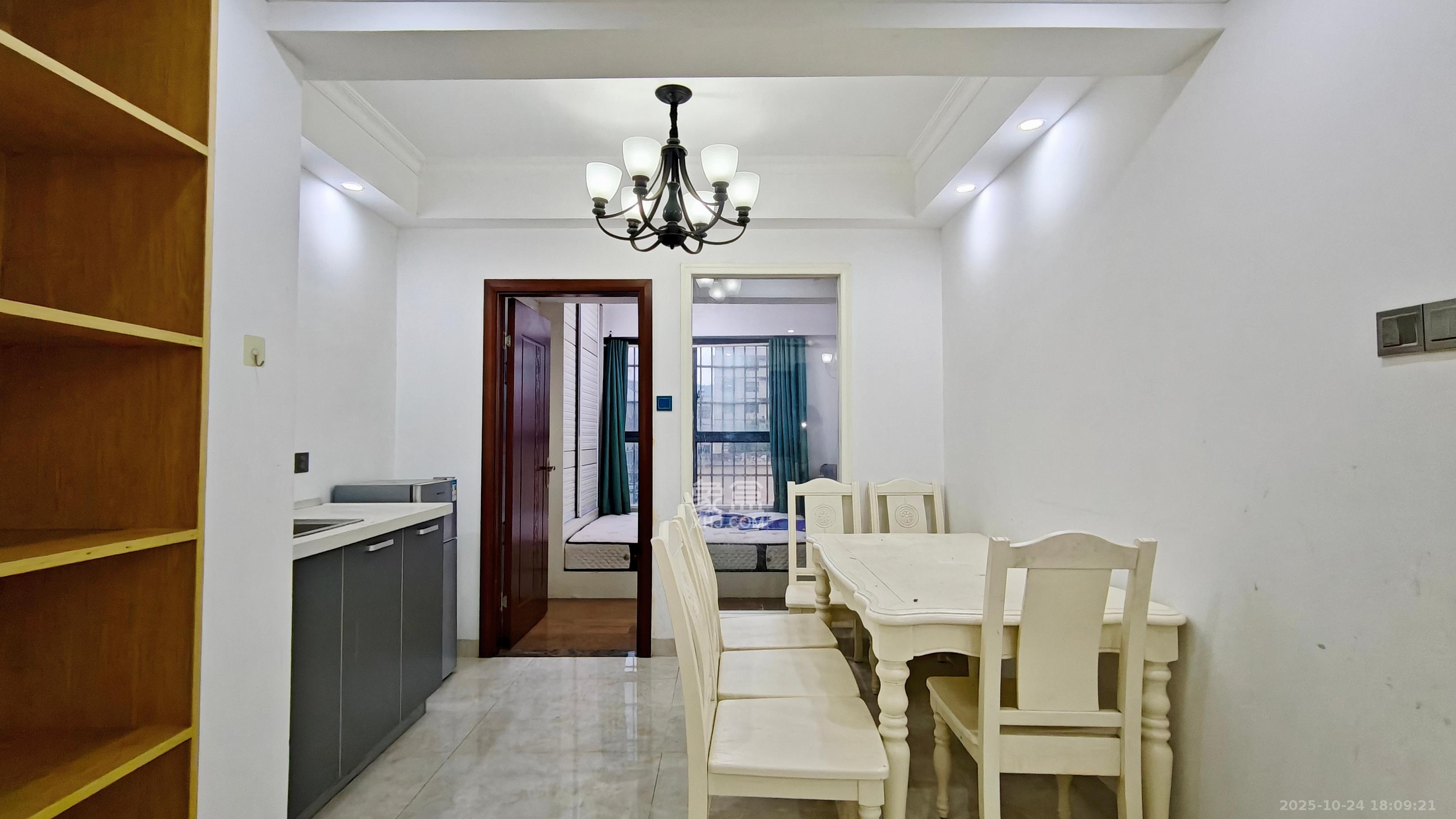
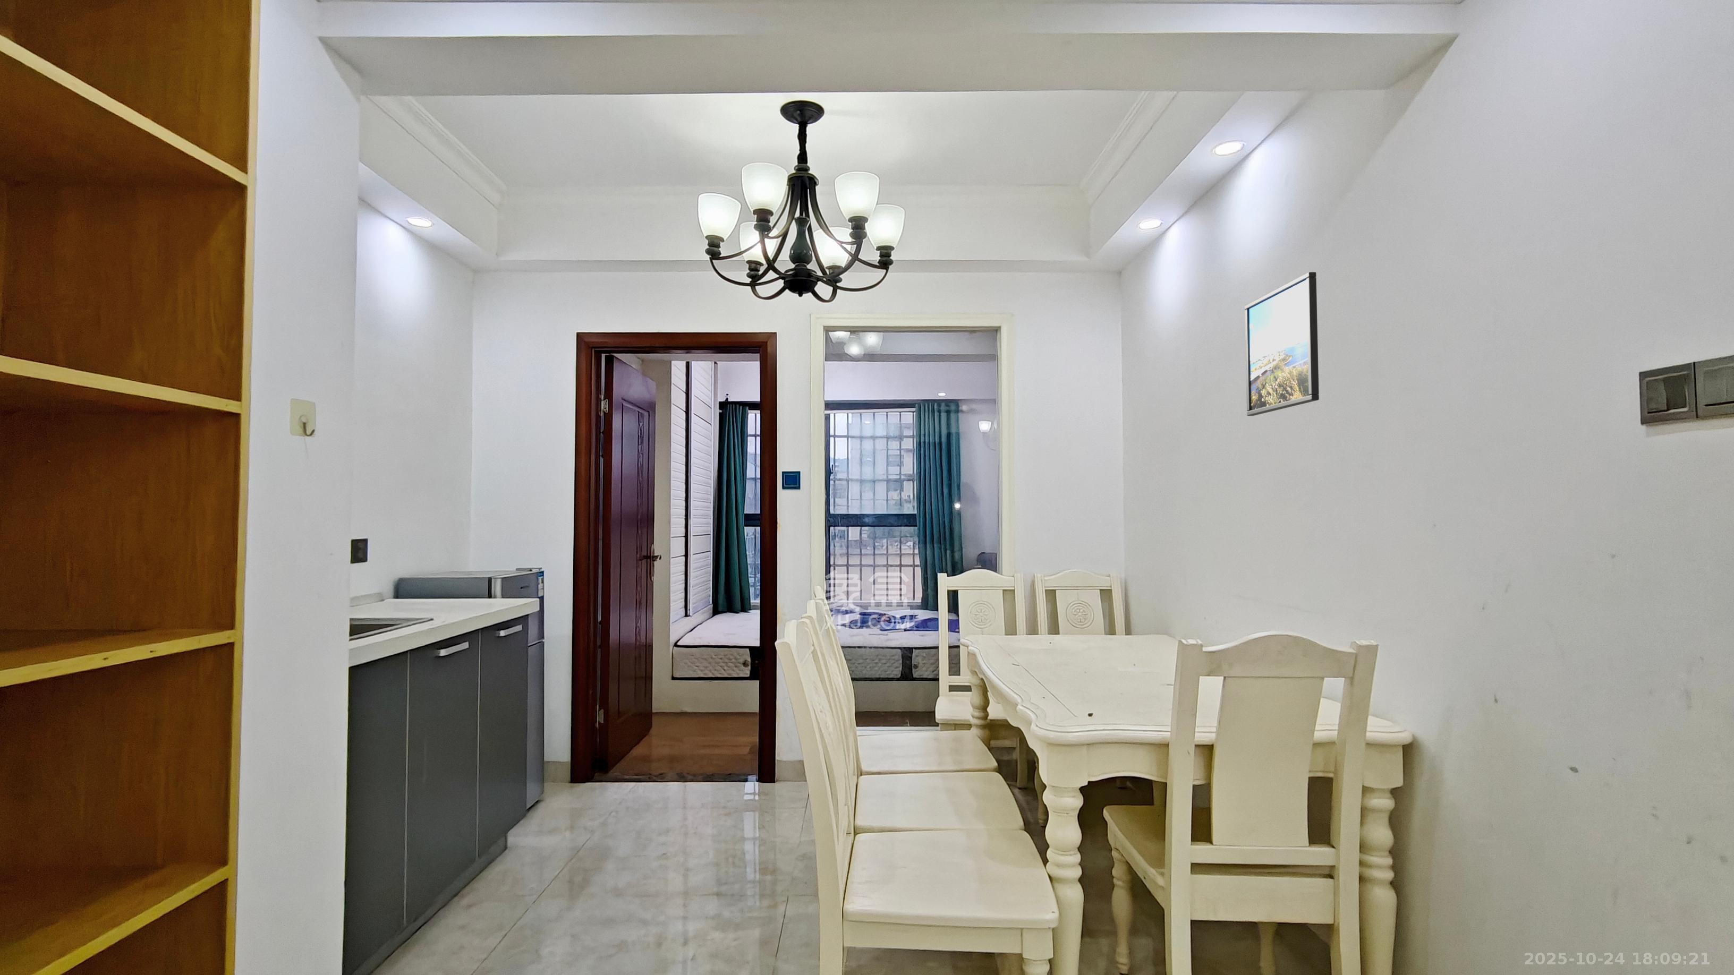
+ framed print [1245,271,1320,417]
